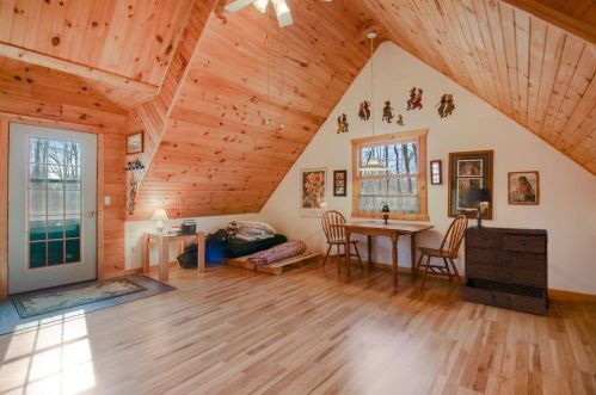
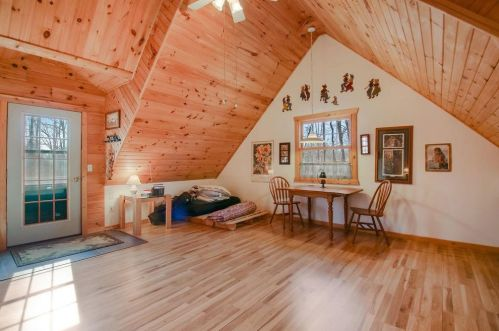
- table lamp [466,187,493,229]
- dresser [461,224,549,316]
